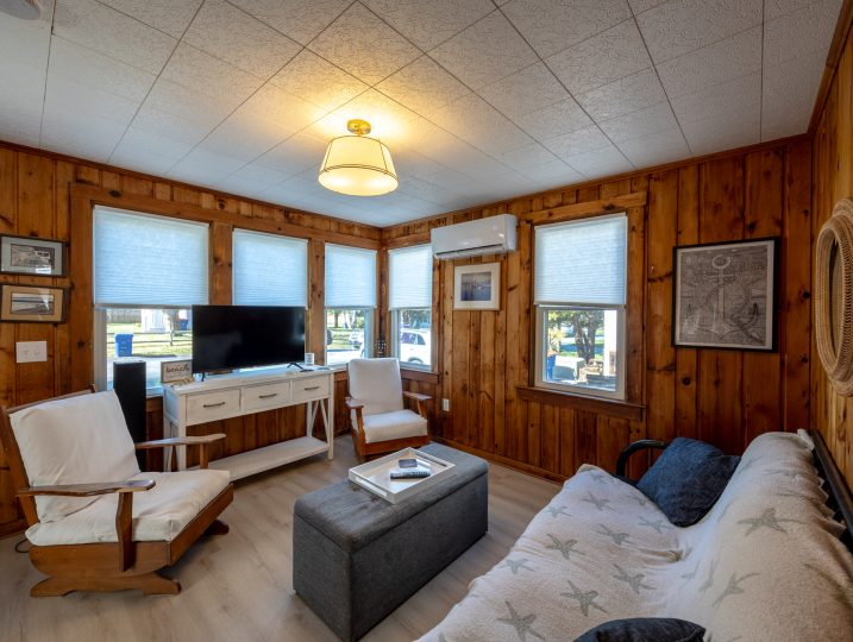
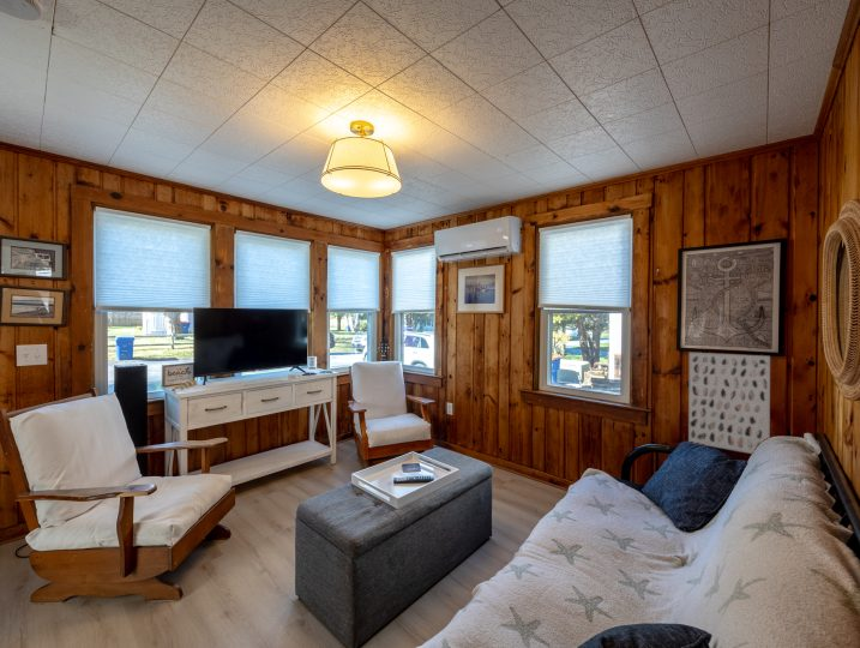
+ wall art [687,352,771,455]
